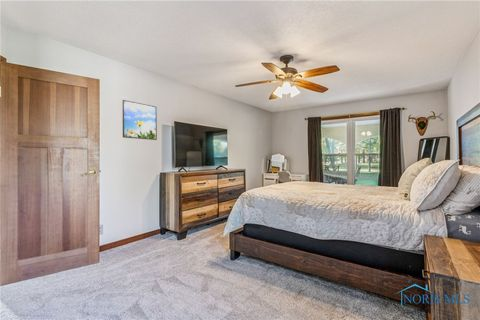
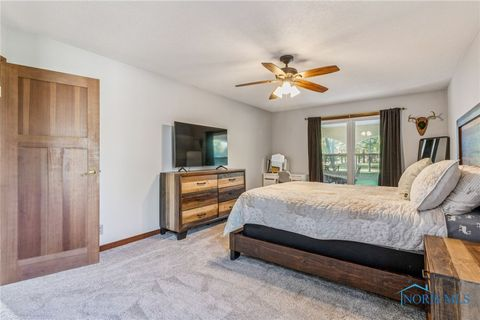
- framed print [121,99,158,141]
